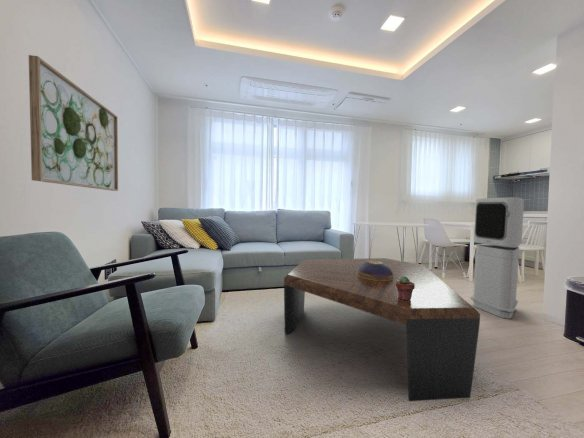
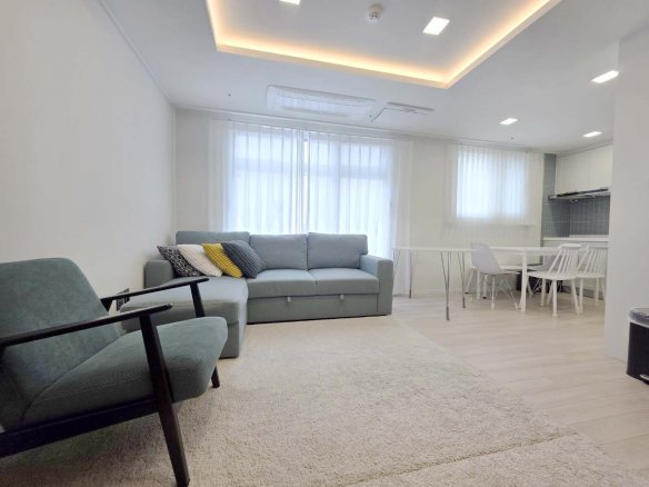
- decorative bowl [357,261,394,281]
- air purifier [470,197,525,320]
- potted succulent [396,276,415,301]
- coffee table [283,257,481,402]
- wall art [28,54,119,192]
